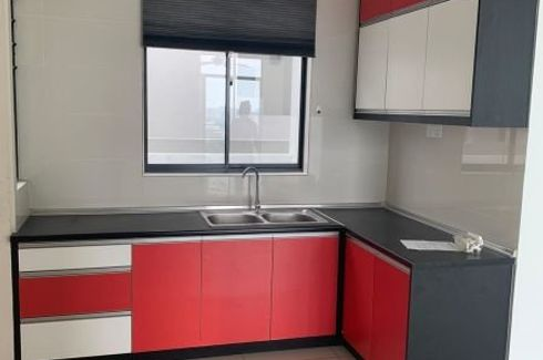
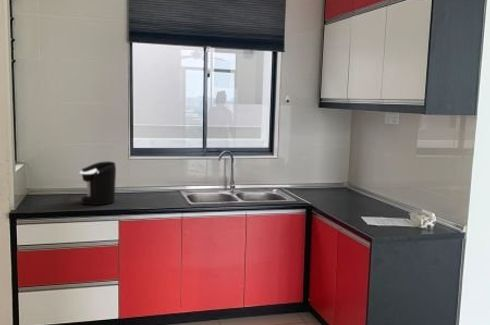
+ coffee maker [79,160,117,206]
